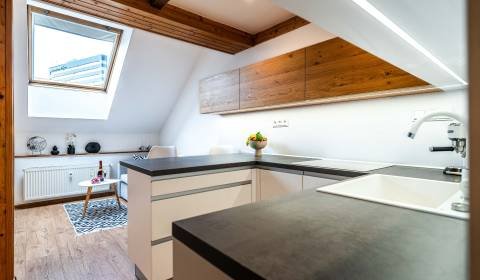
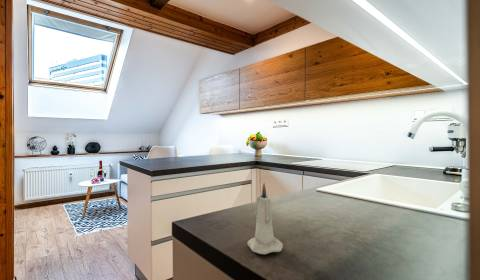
+ candle [247,182,284,255]
